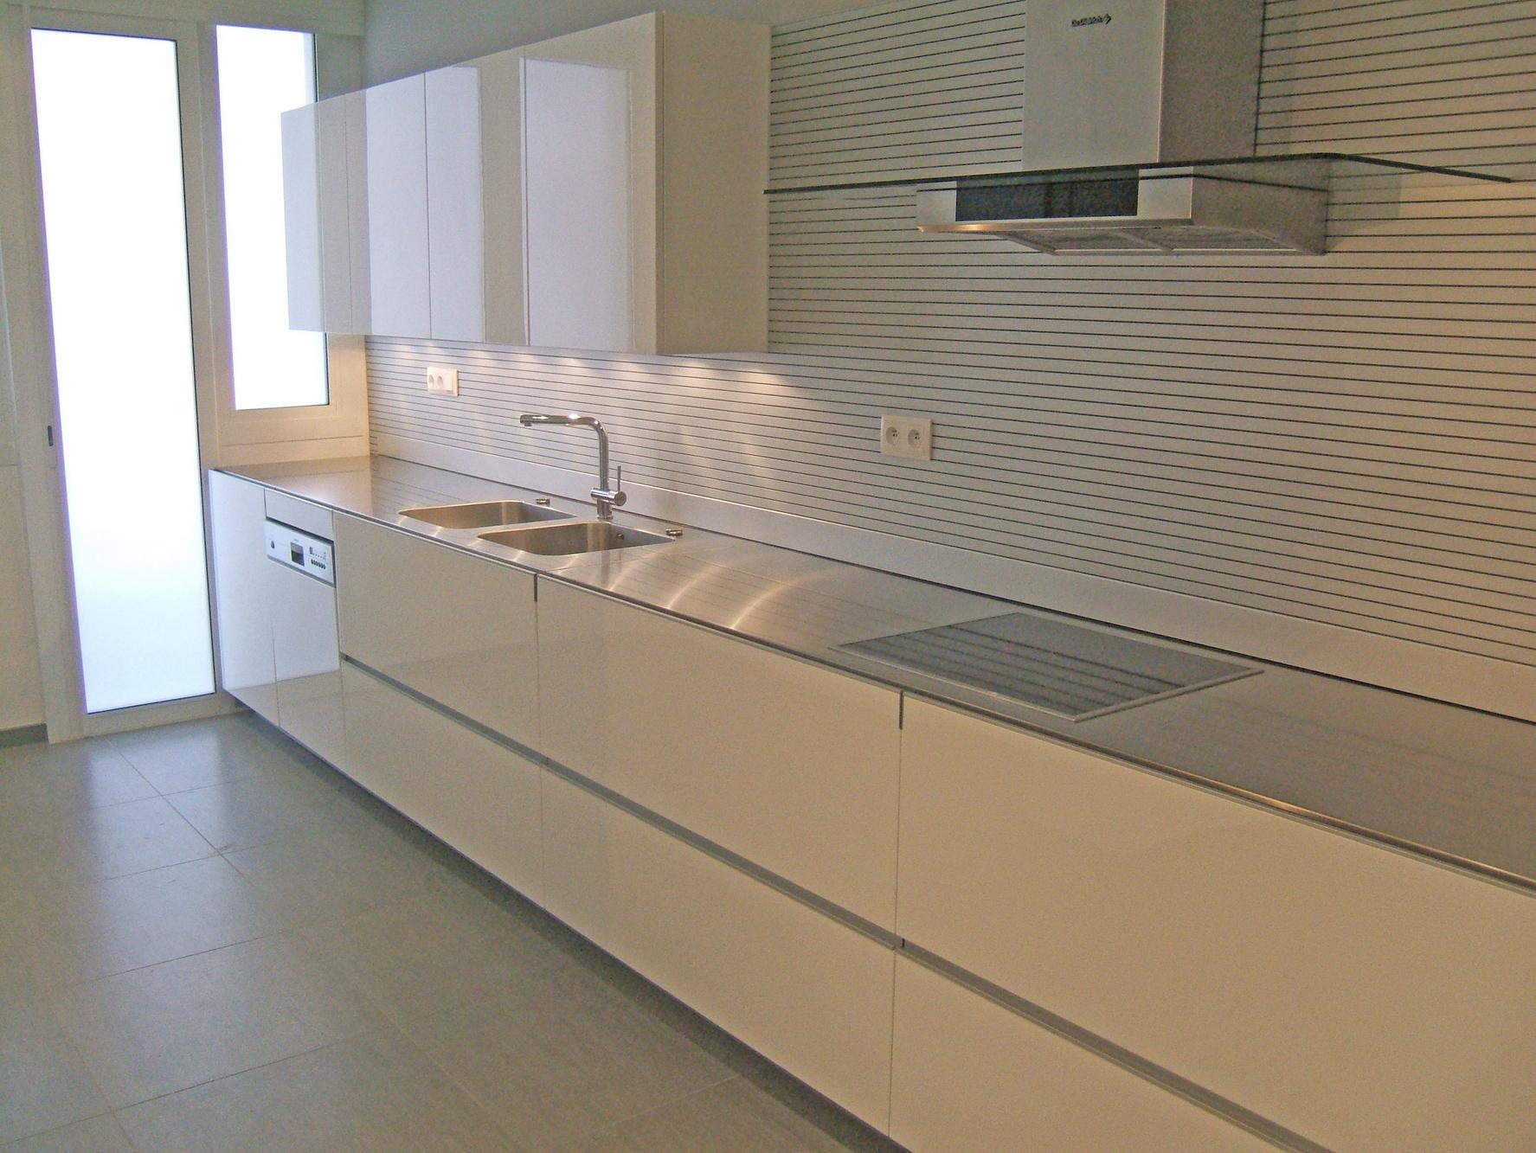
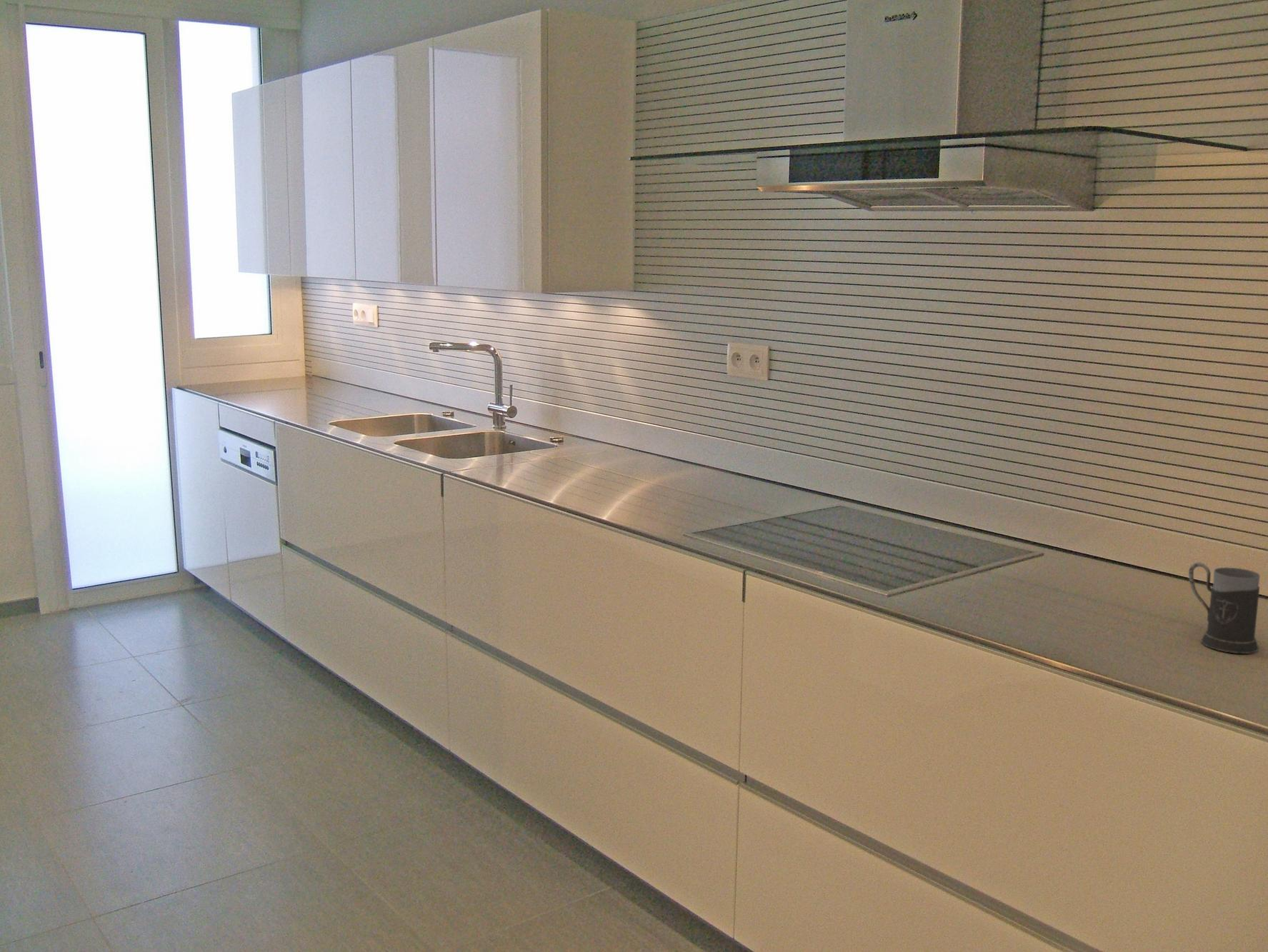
+ mug [1188,561,1261,654]
